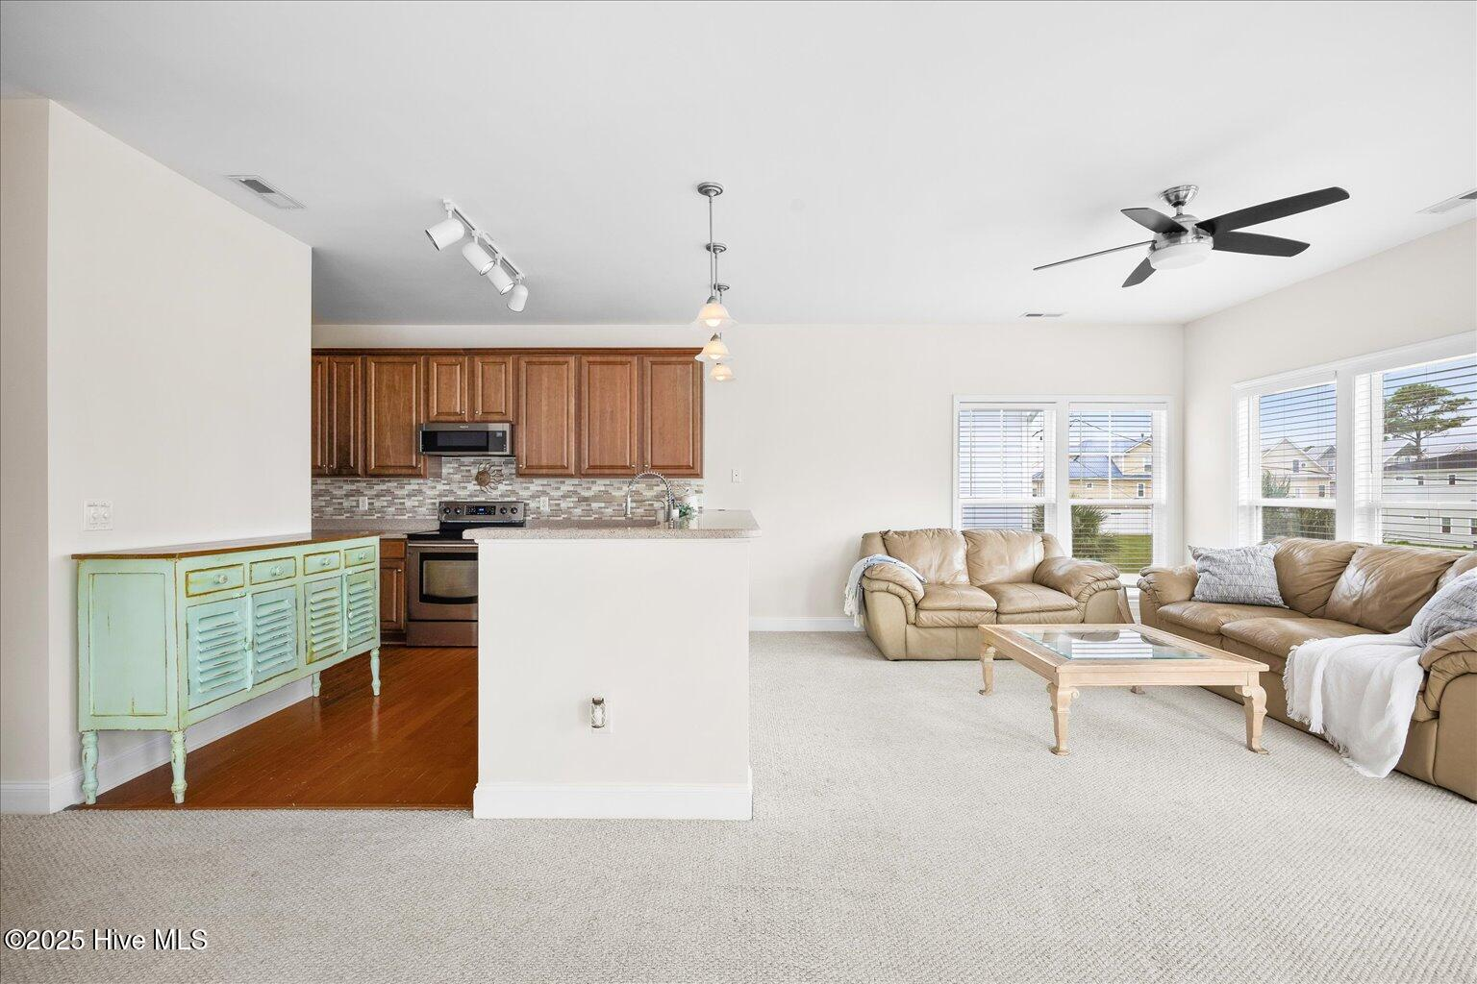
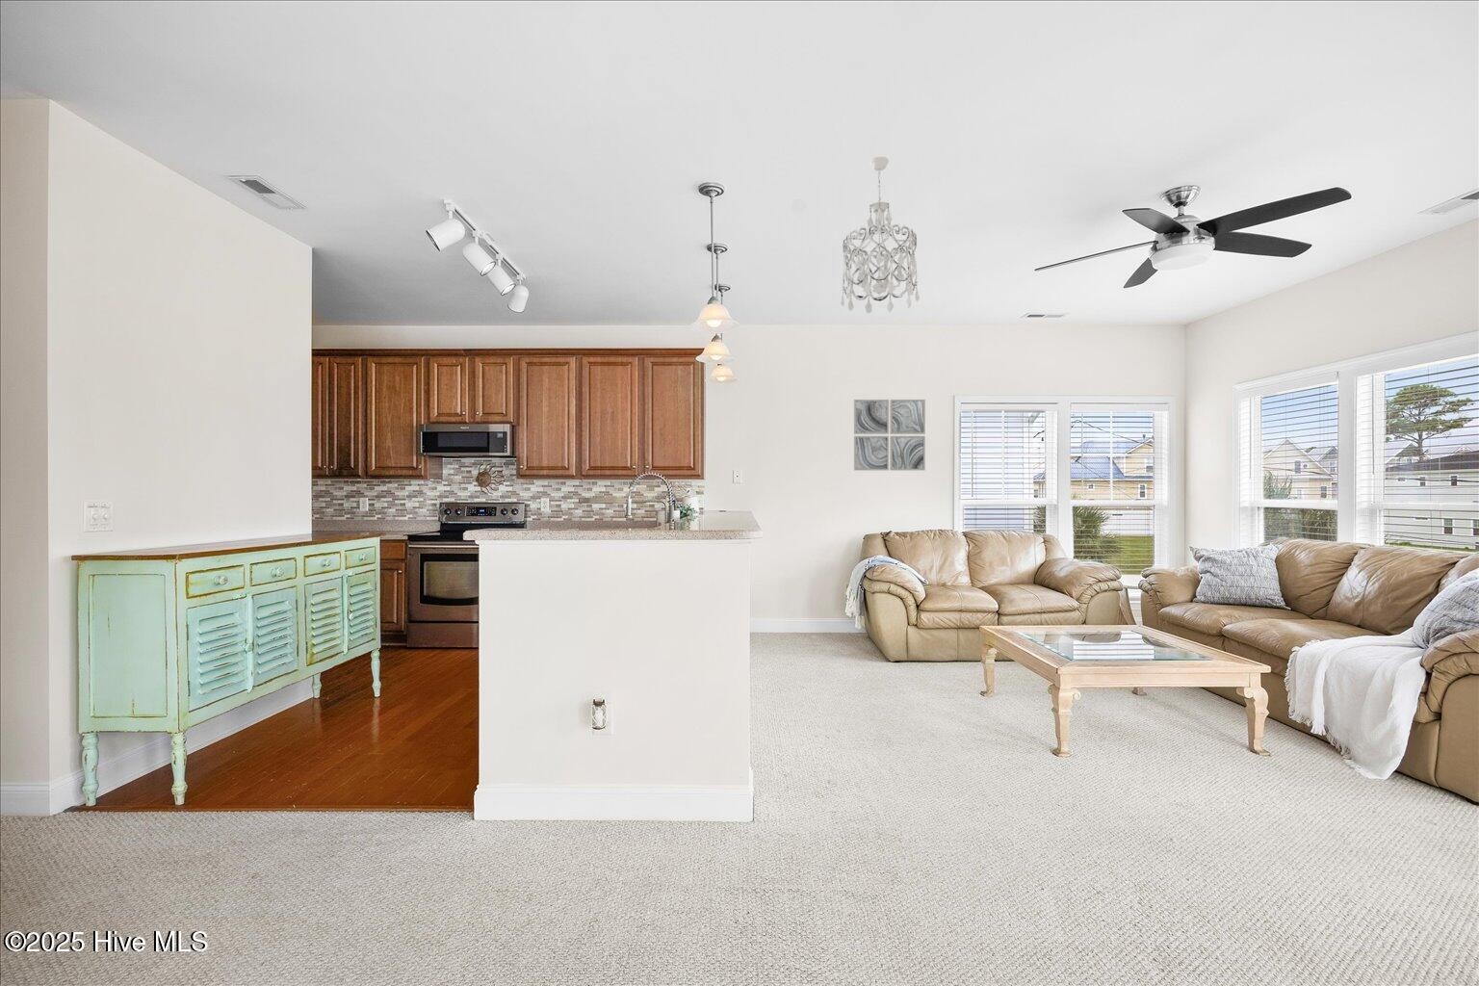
+ wall art [853,398,927,472]
+ chandelier [840,156,921,315]
